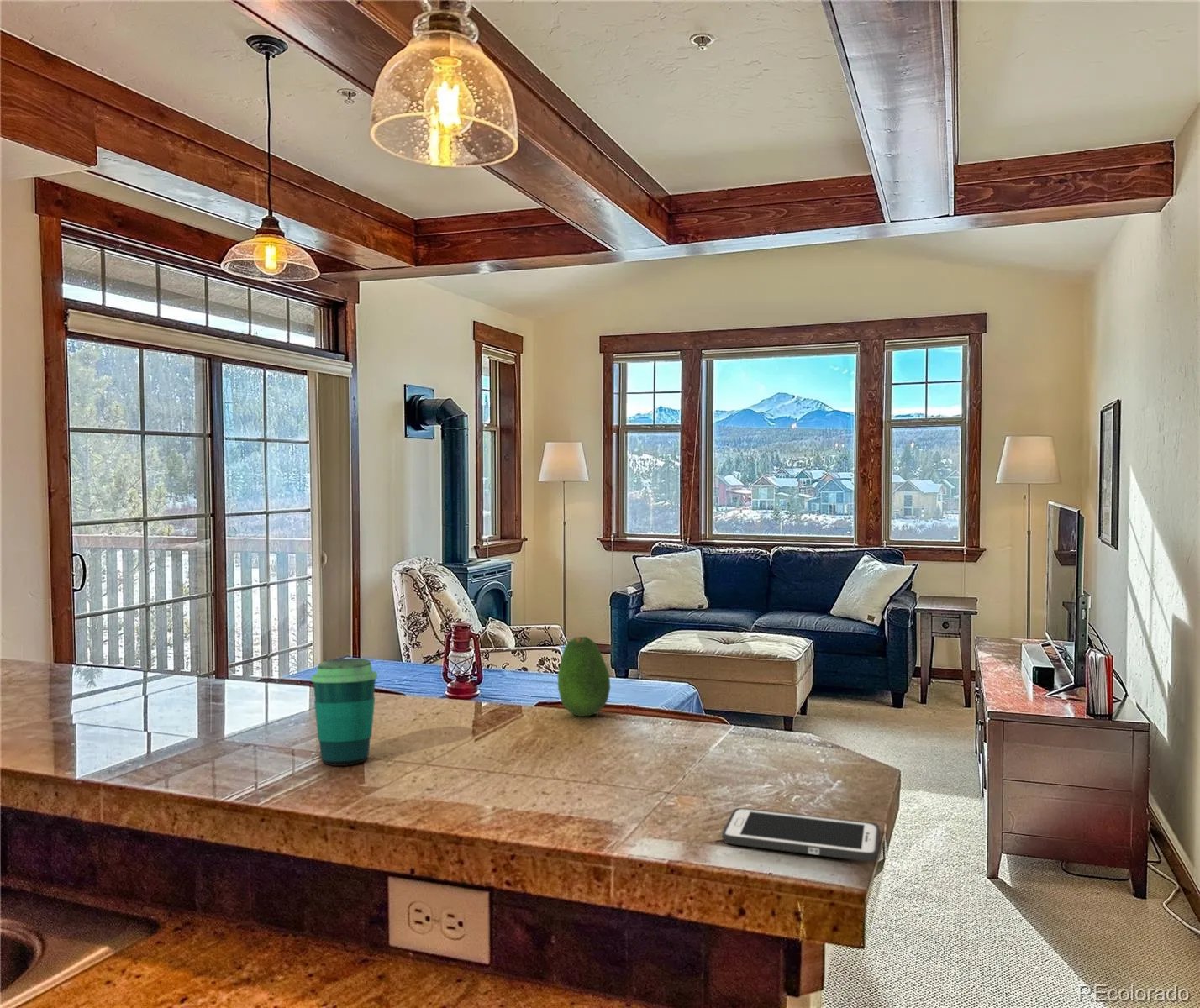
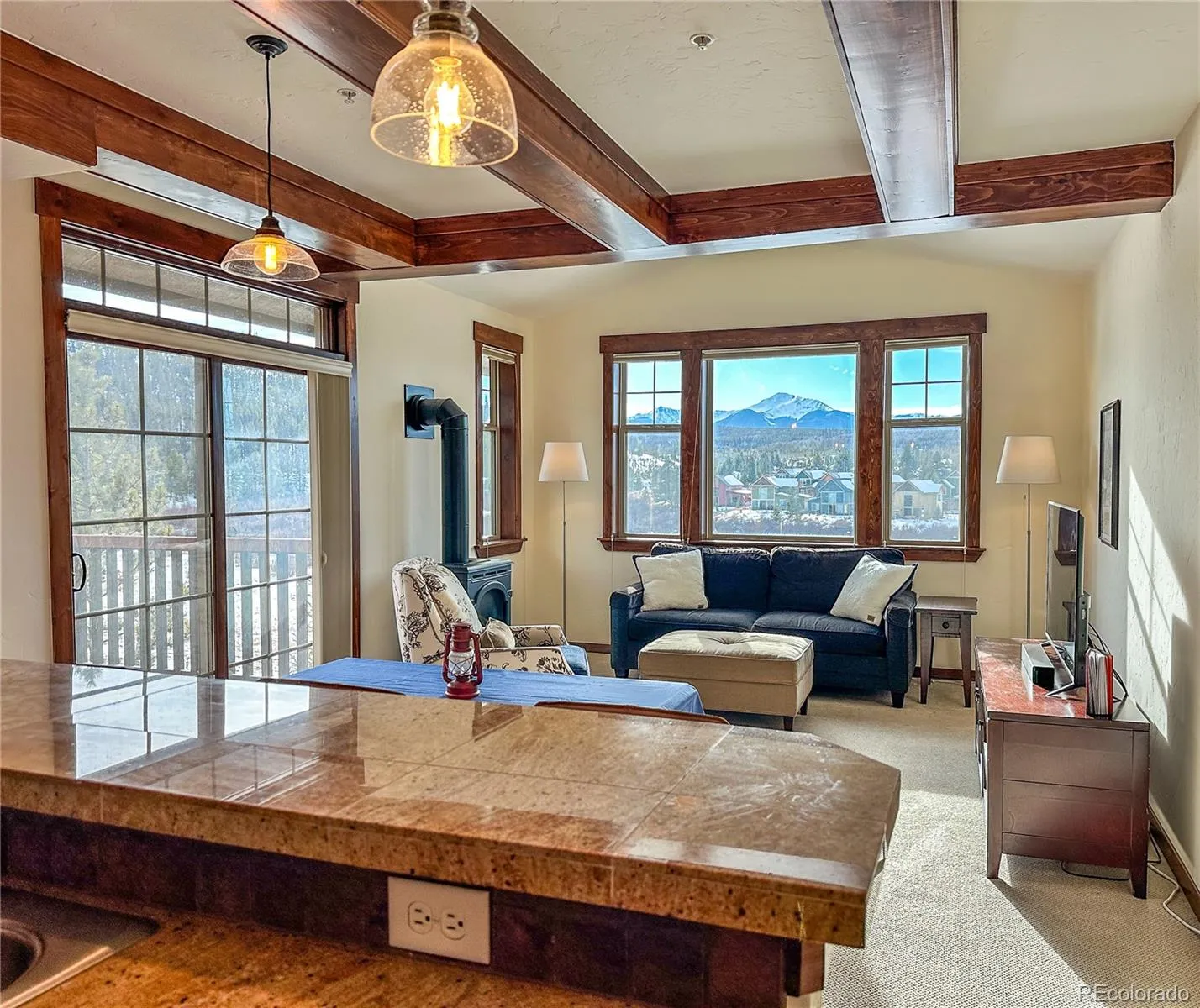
- cup [310,658,378,767]
- fruit [557,636,611,717]
- cell phone [721,807,881,862]
